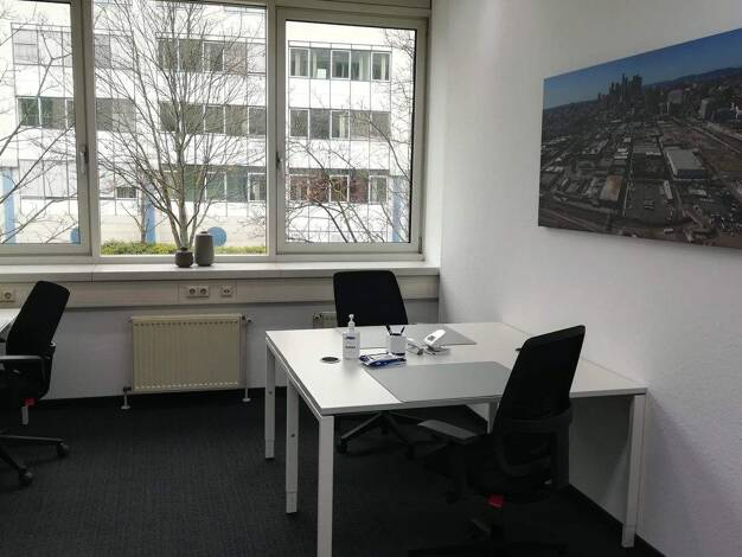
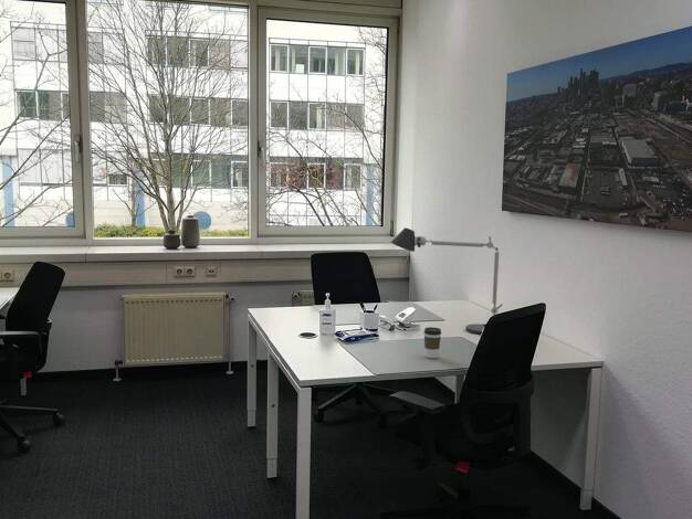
+ coffee cup [422,326,442,359]
+ desk lamp [390,226,504,336]
